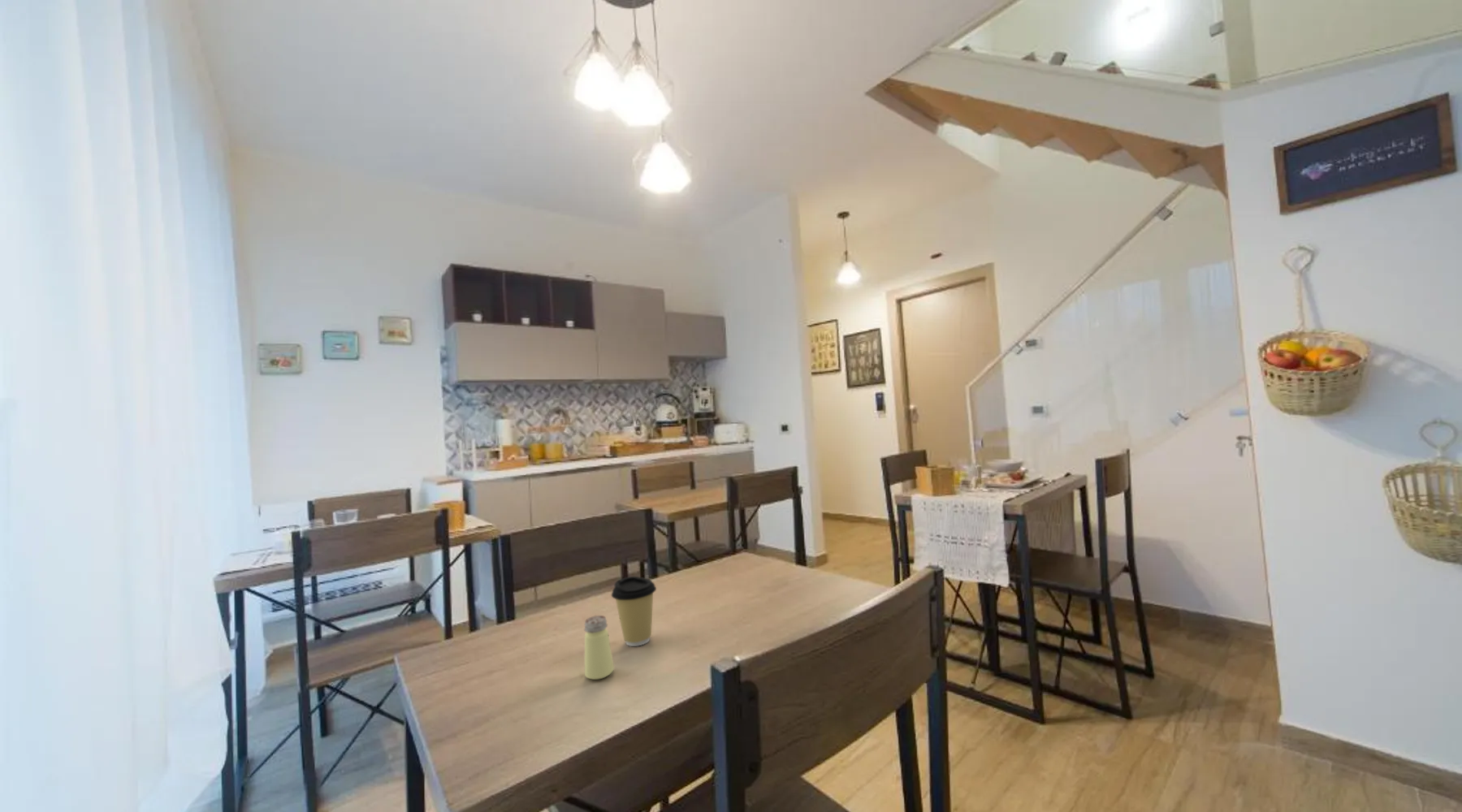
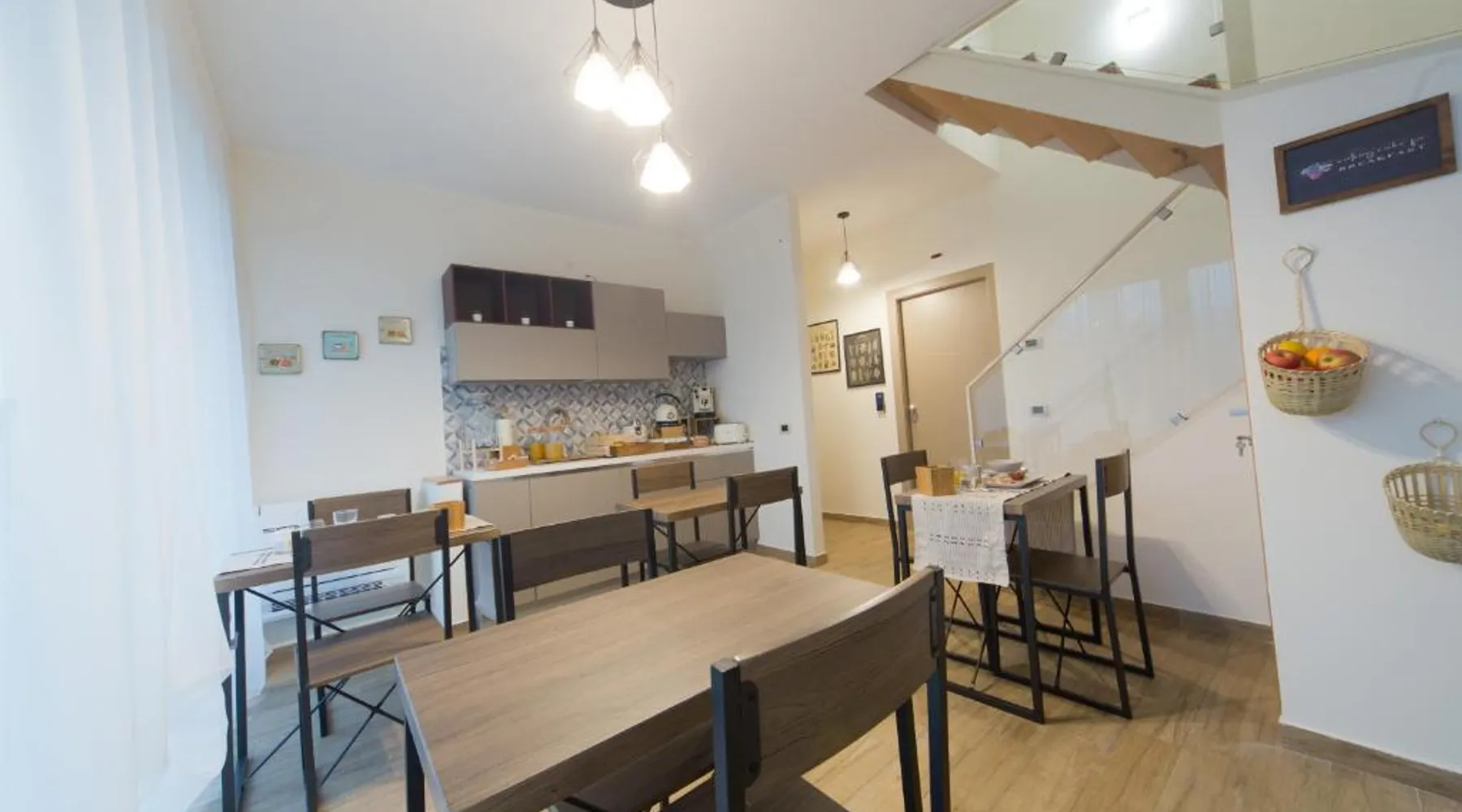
- saltshaker [583,615,615,680]
- coffee cup [611,576,657,647]
